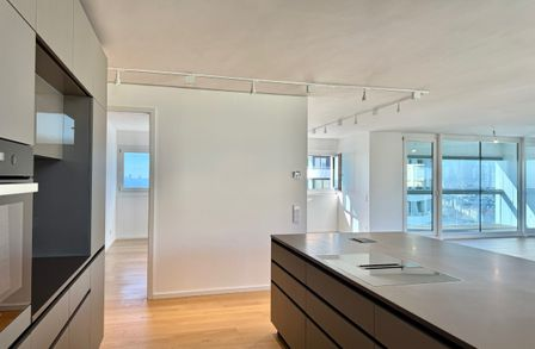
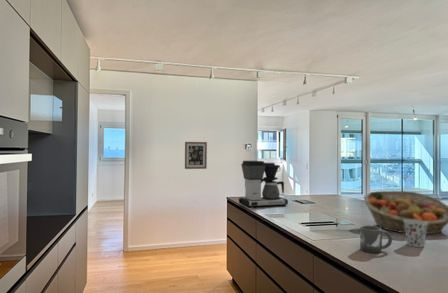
+ wall art [184,141,208,170]
+ cup [404,219,428,248]
+ fruit basket [363,190,448,235]
+ coffee maker [238,160,289,209]
+ mug [359,224,393,254]
